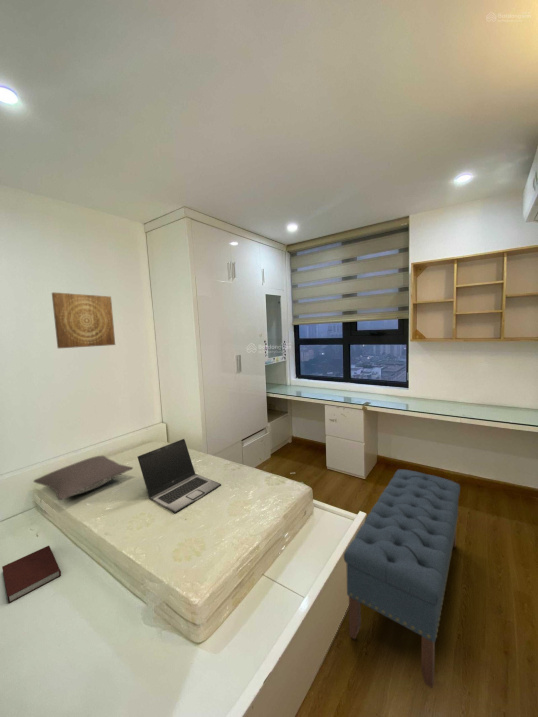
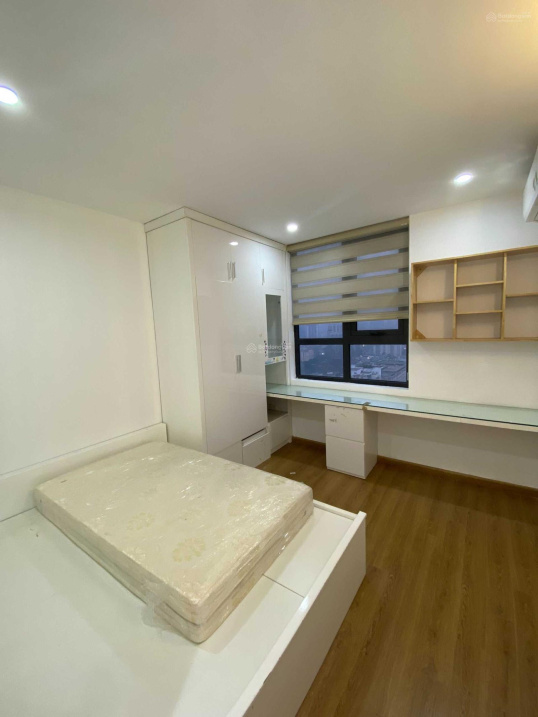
- wall art [51,291,116,349]
- bench [343,468,461,690]
- laptop [136,438,222,514]
- notebook [1,545,62,604]
- pillow [33,455,134,501]
